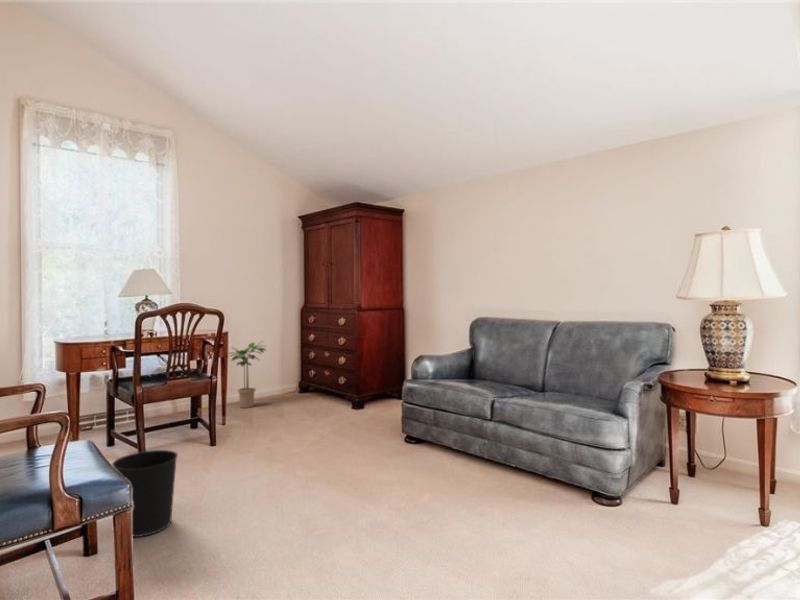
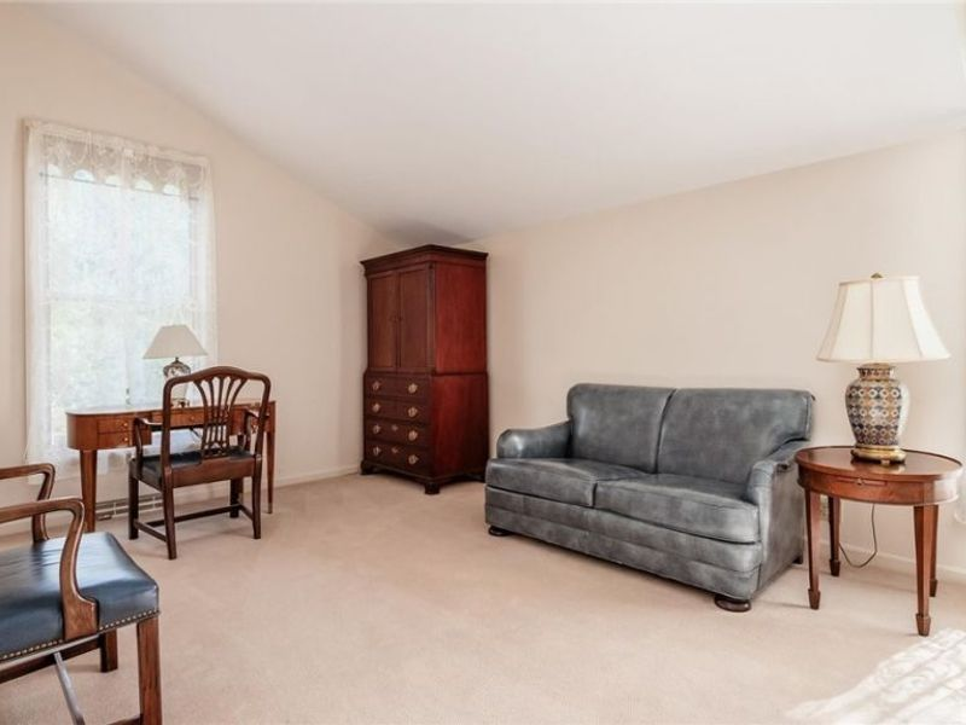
- potted plant [227,339,267,409]
- wastebasket [111,449,179,538]
